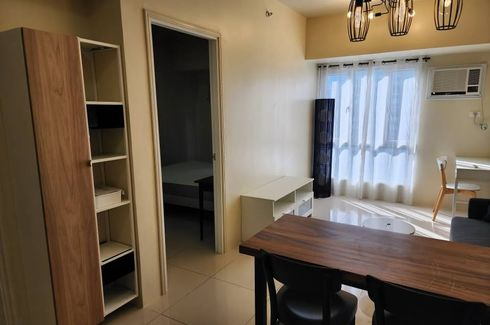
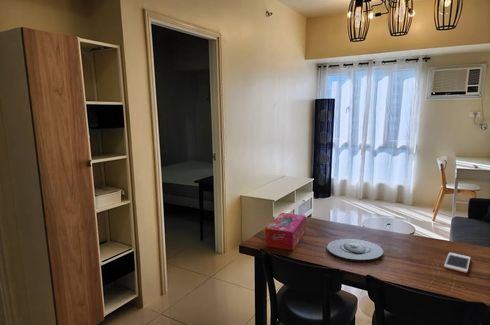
+ tissue box [264,212,307,251]
+ cell phone [443,252,471,274]
+ plate [326,238,384,263]
